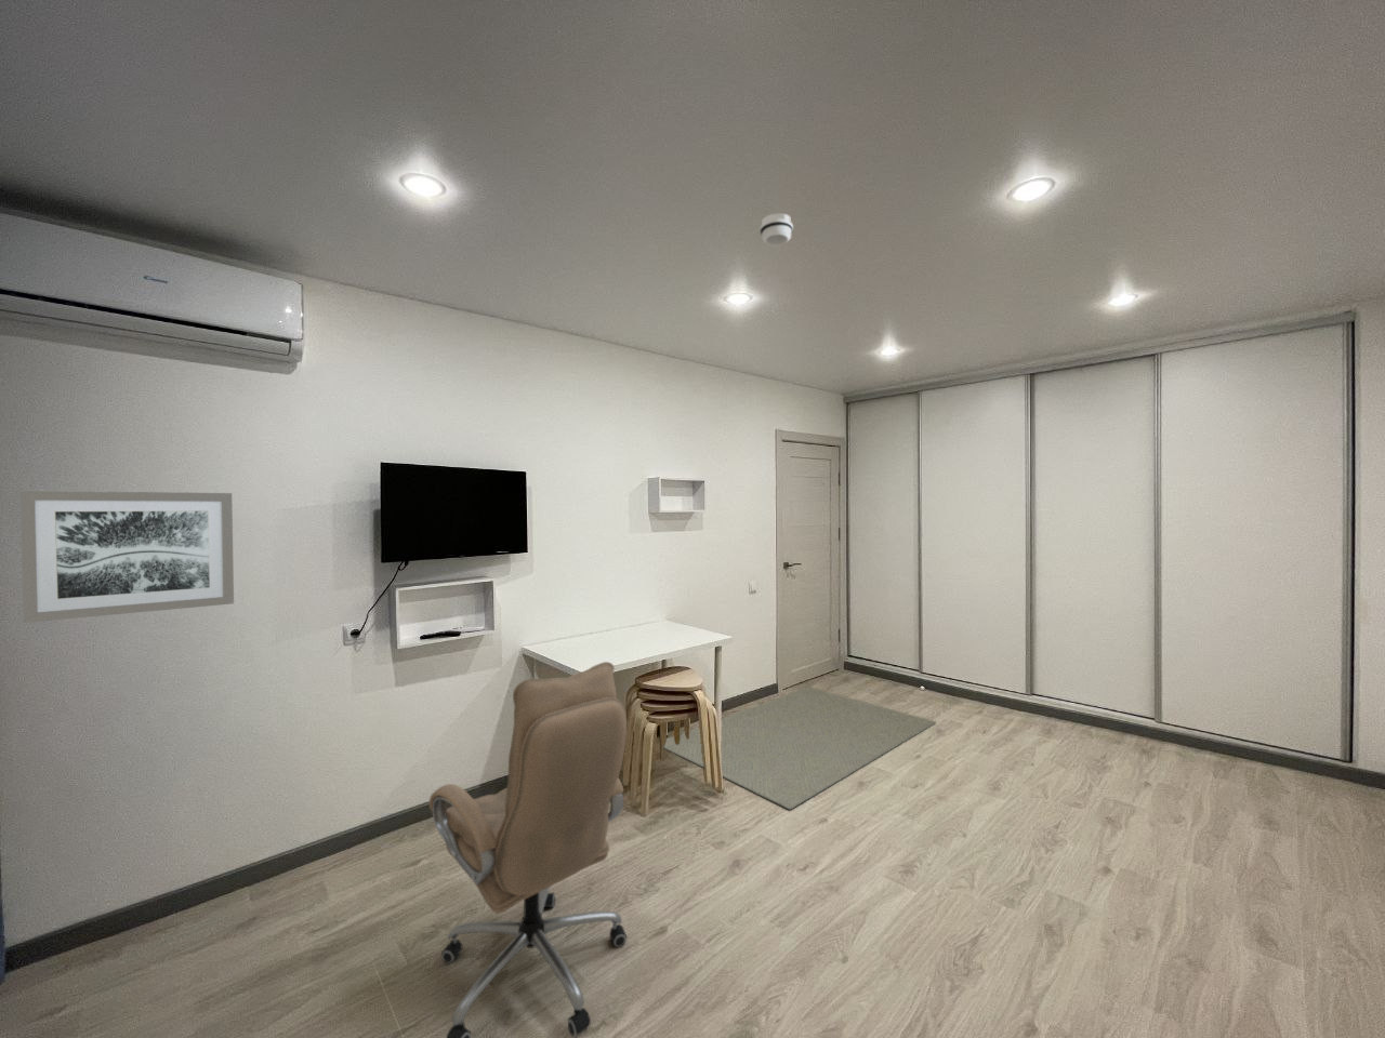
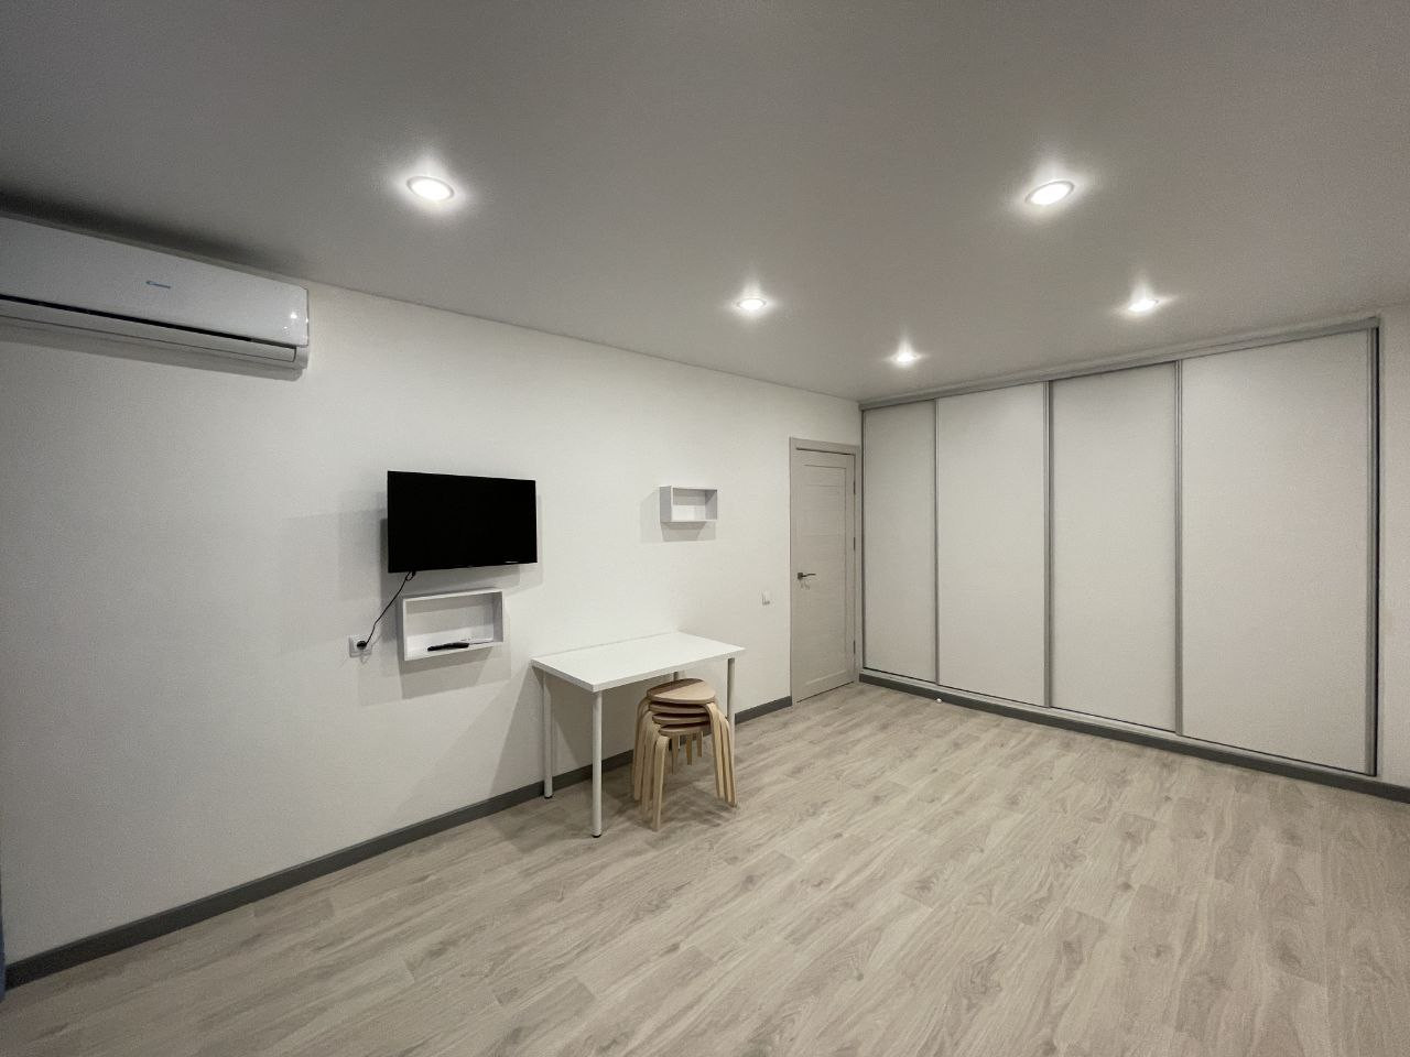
- office chair [429,661,627,1038]
- rug [663,686,937,811]
- smoke detector [759,212,794,246]
- wall art [20,488,234,624]
